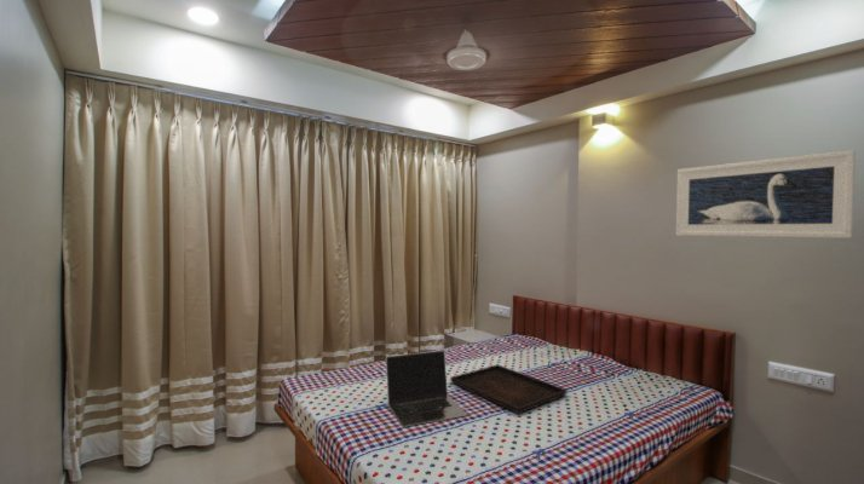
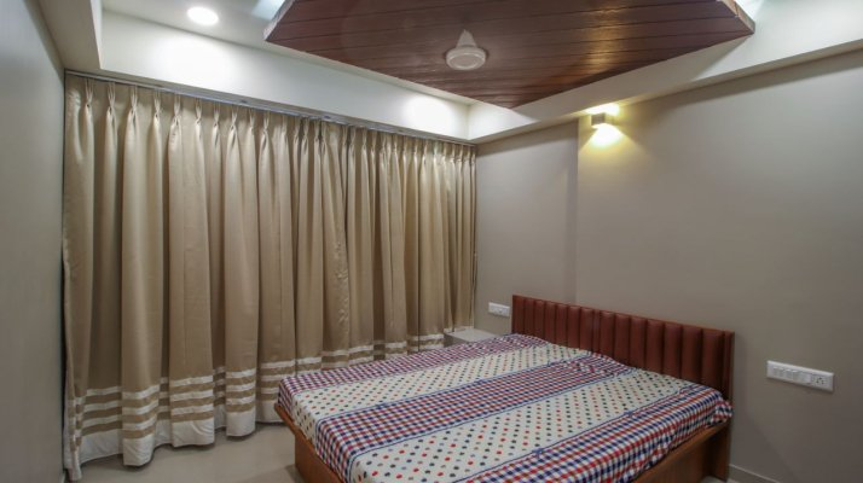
- serving tray [449,363,569,415]
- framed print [675,149,857,238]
- laptop [385,350,468,428]
